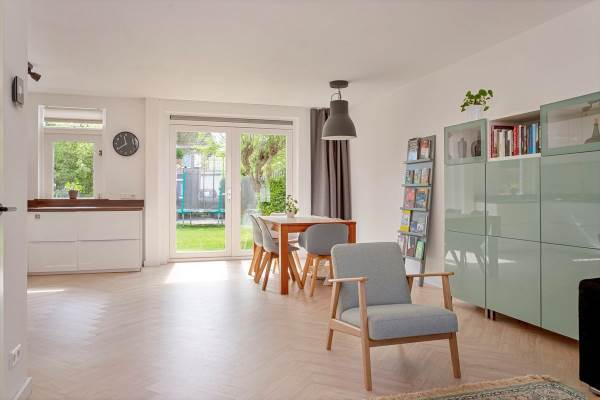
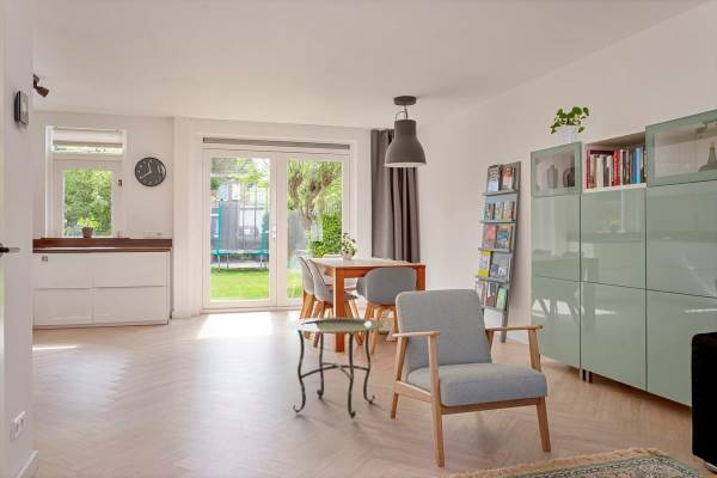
+ side table [286,317,385,419]
